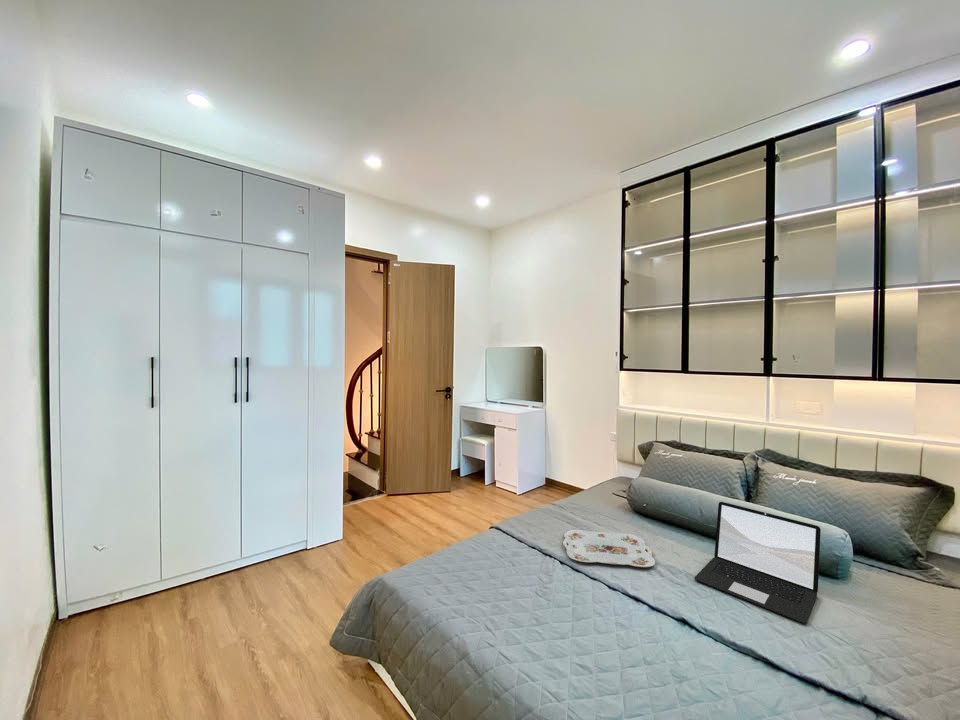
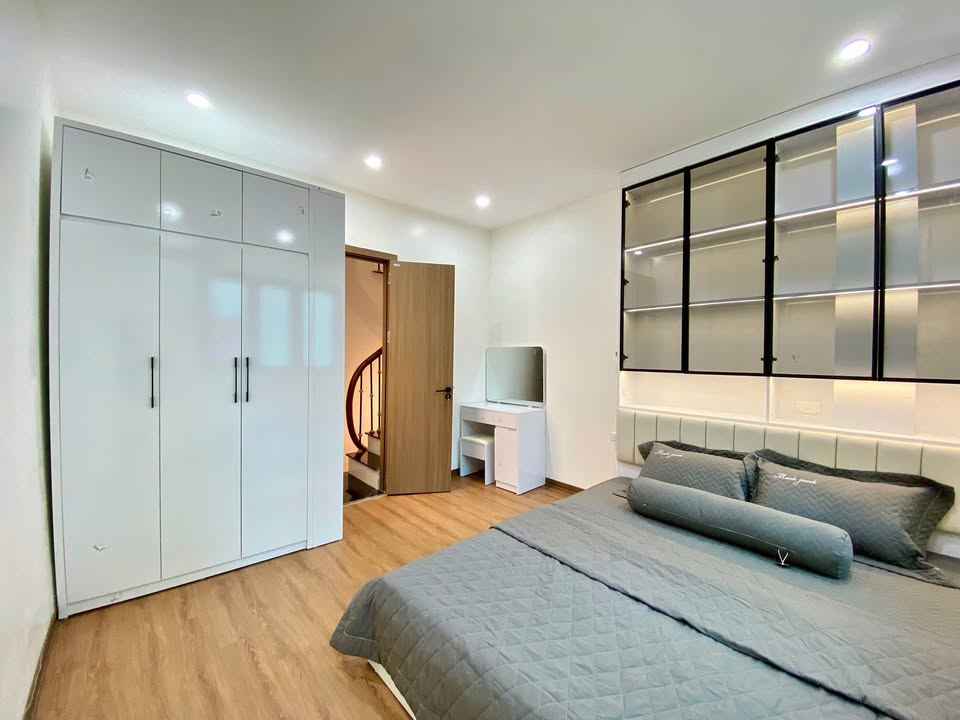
- serving tray [562,529,656,568]
- laptop [694,501,822,624]
